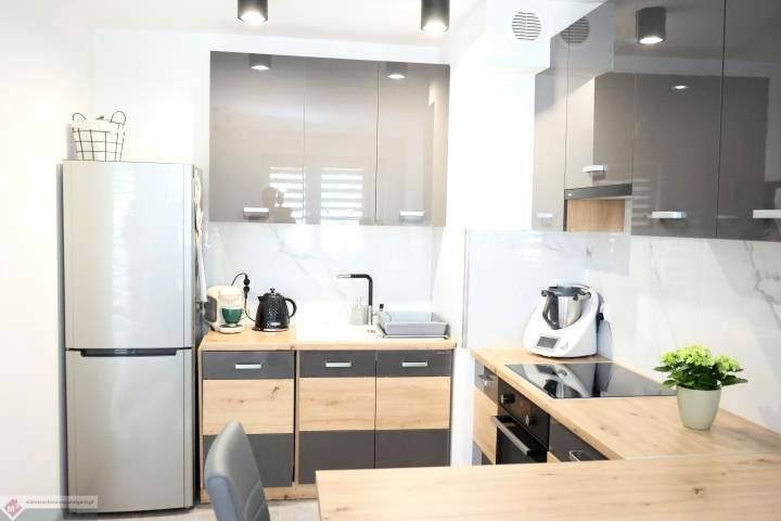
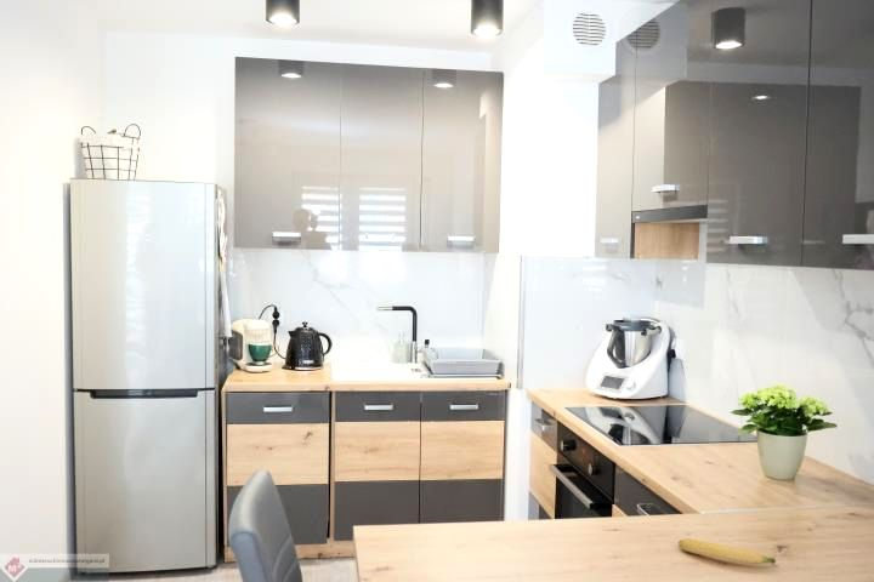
+ banana [677,537,777,565]
